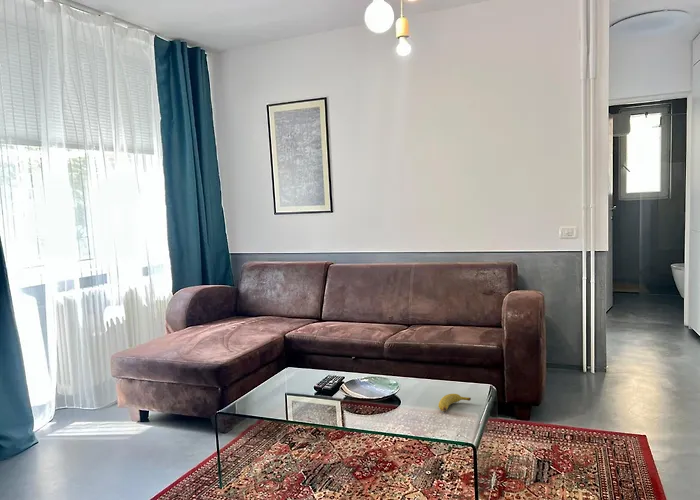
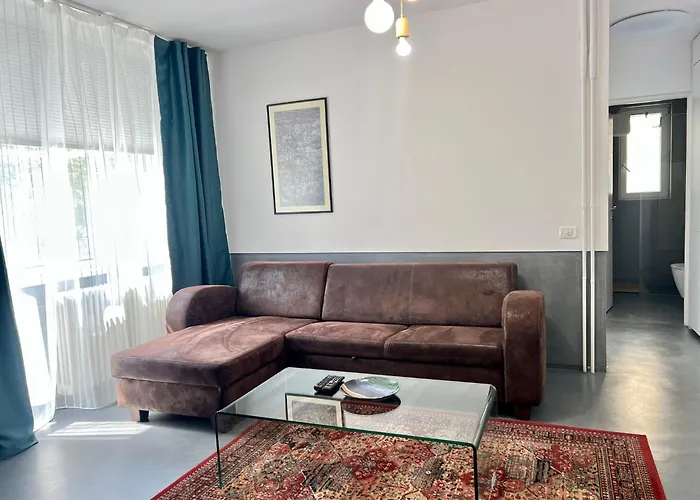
- banana [438,393,472,412]
